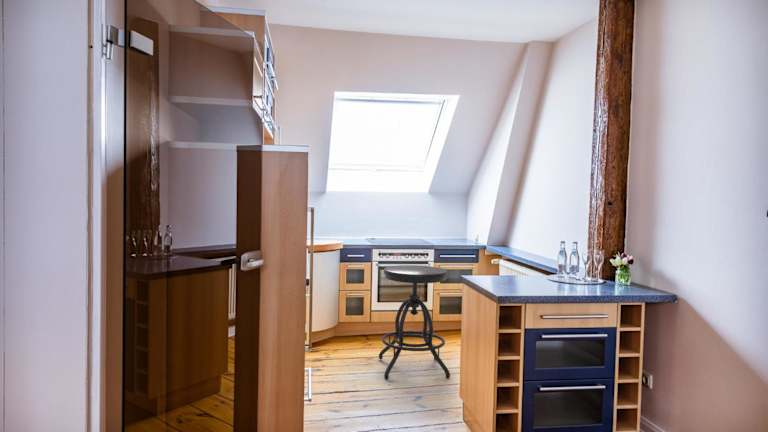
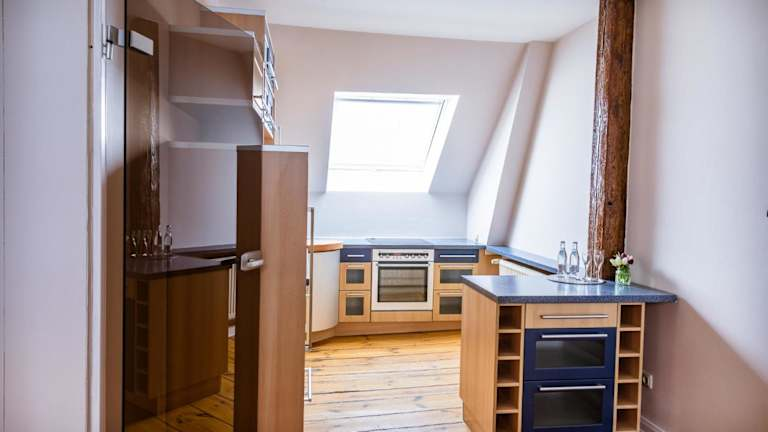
- stool [378,264,451,380]
